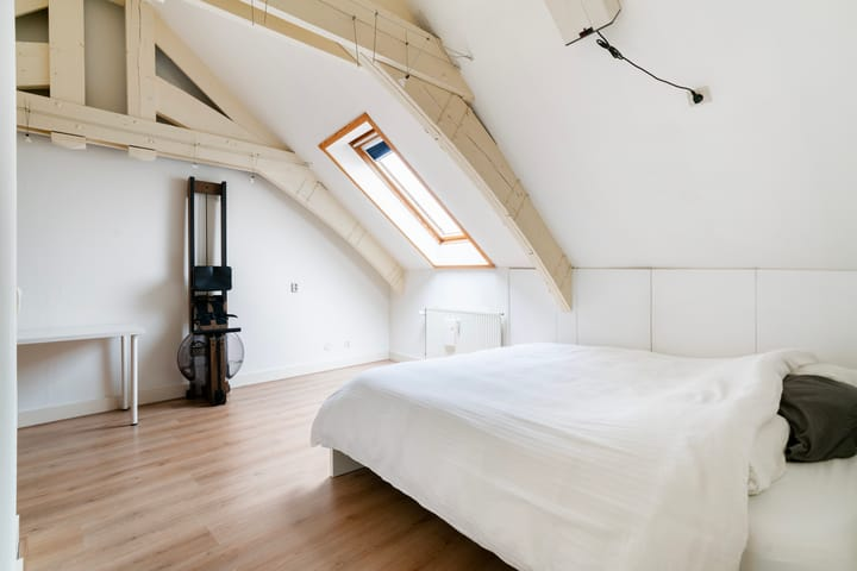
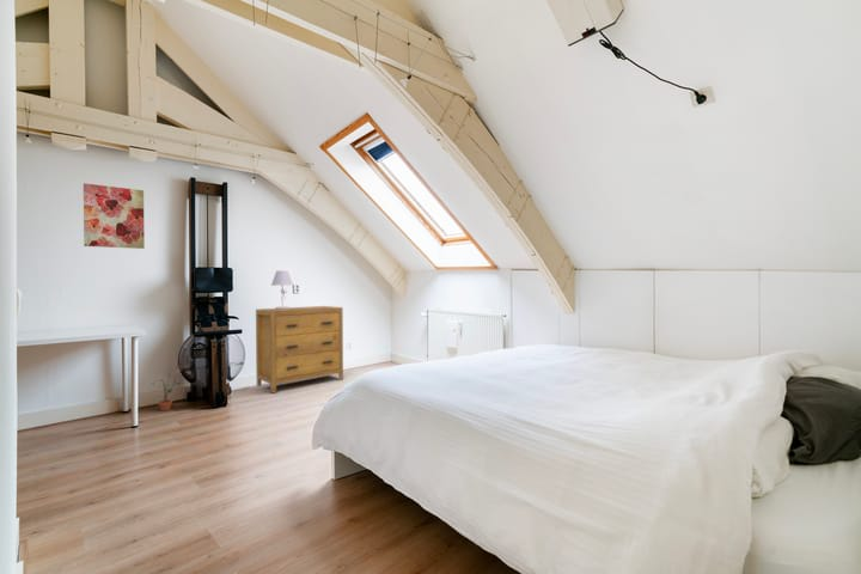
+ dresser [255,305,344,393]
+ potted plant [151,364,182,413]
+ table lamp [270,269,294,310]
+ wall art [83,182,146,250]
